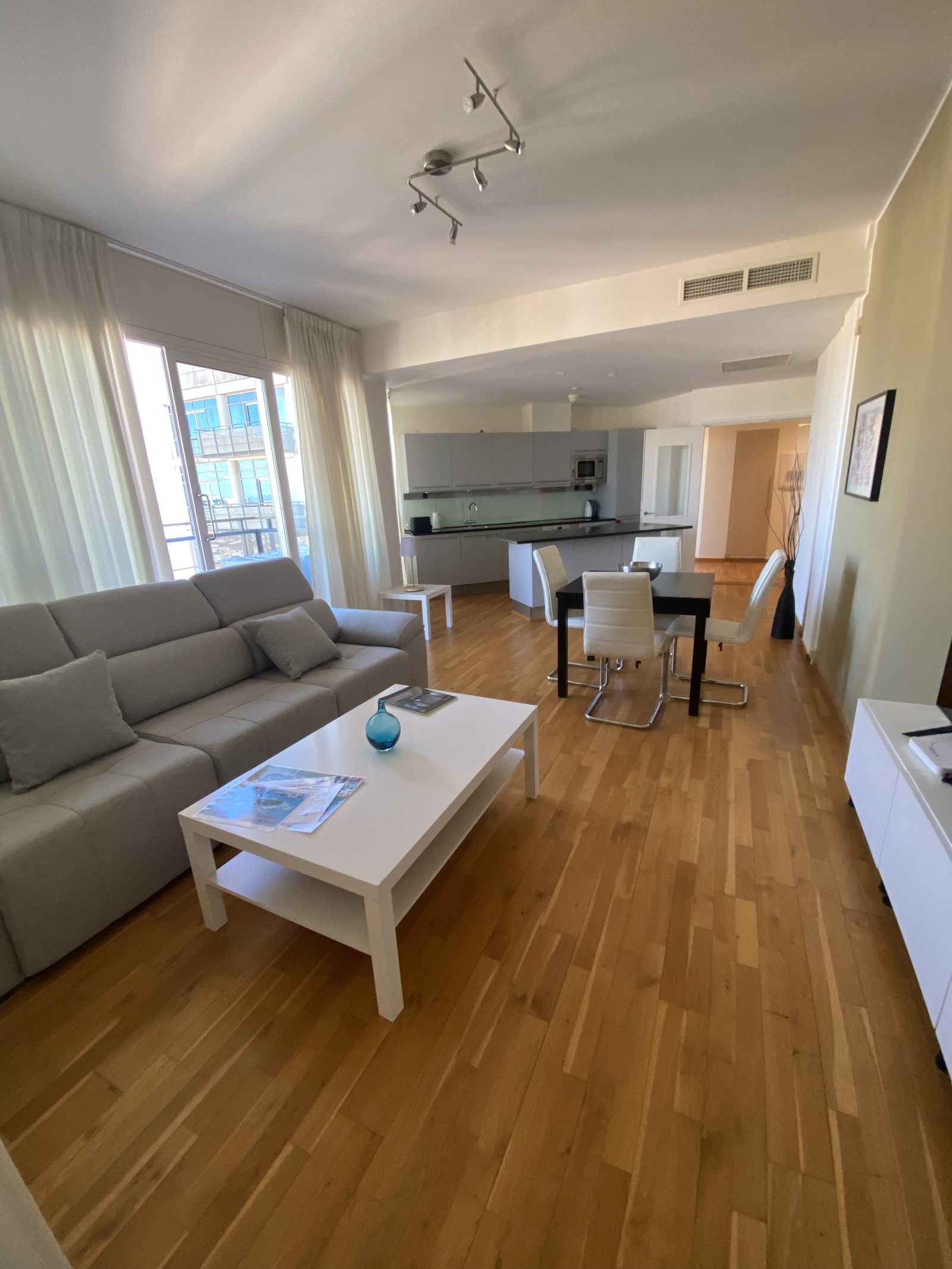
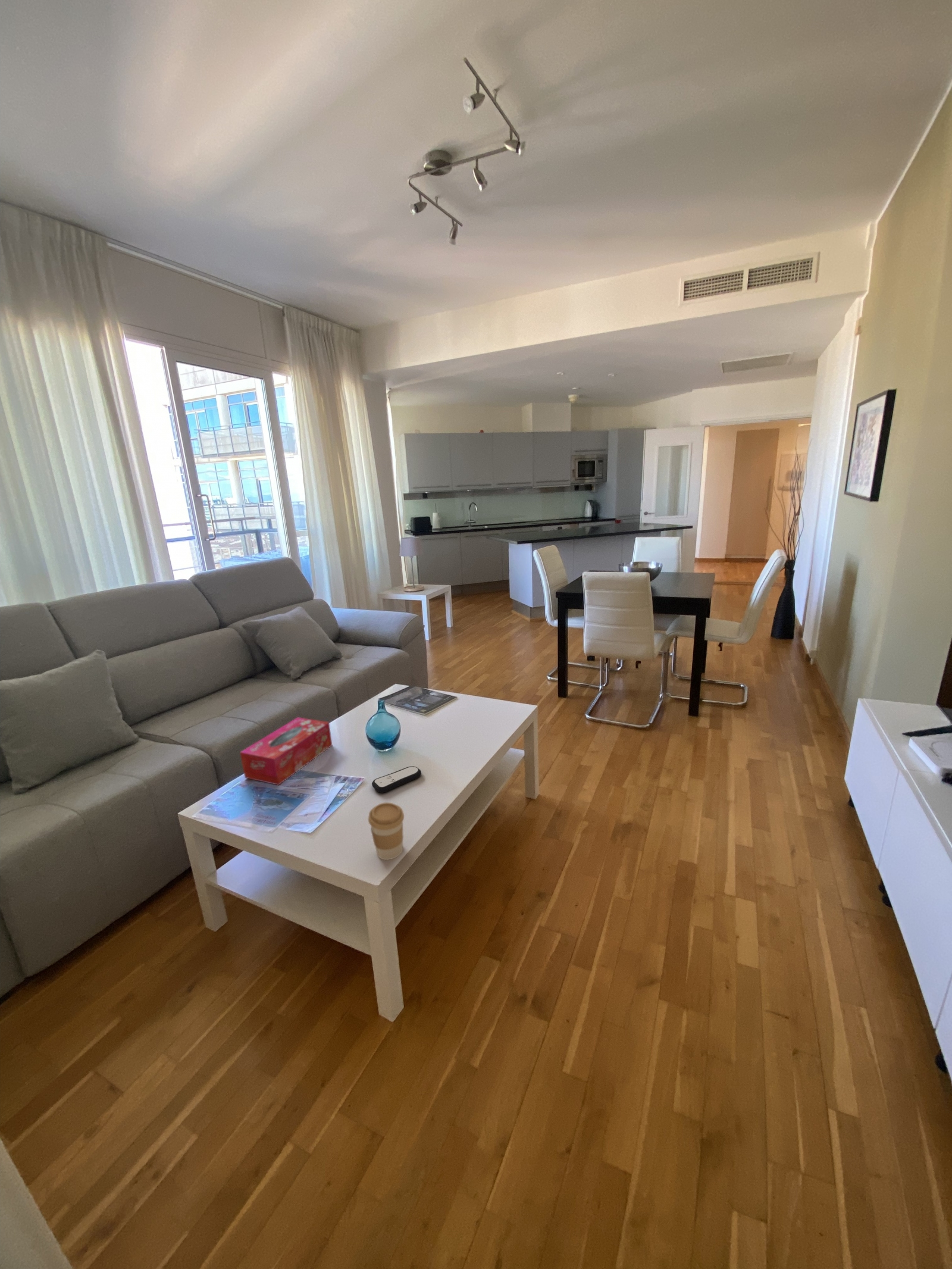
+ tissue box [239,717,333,786]
+ remote control [371,765,422,793]
+ coffee cup [368,802,405,861]
